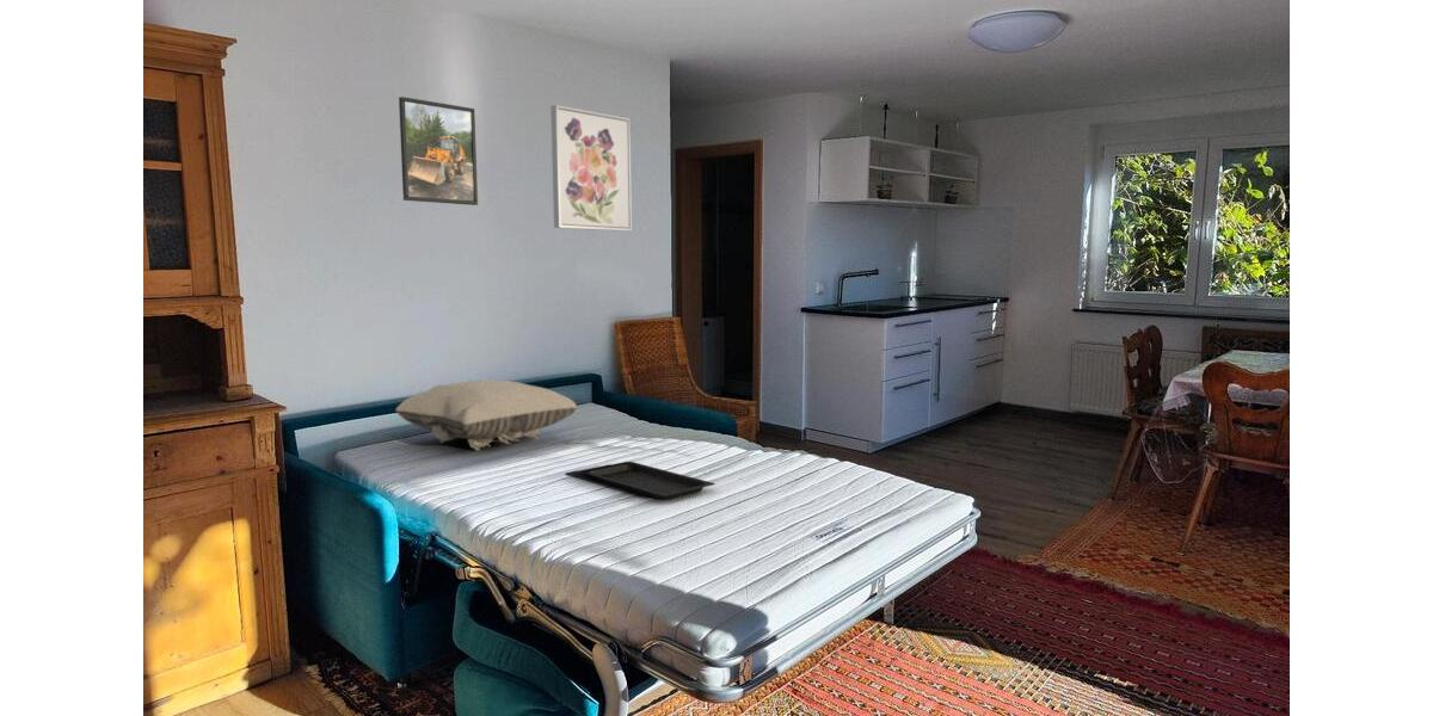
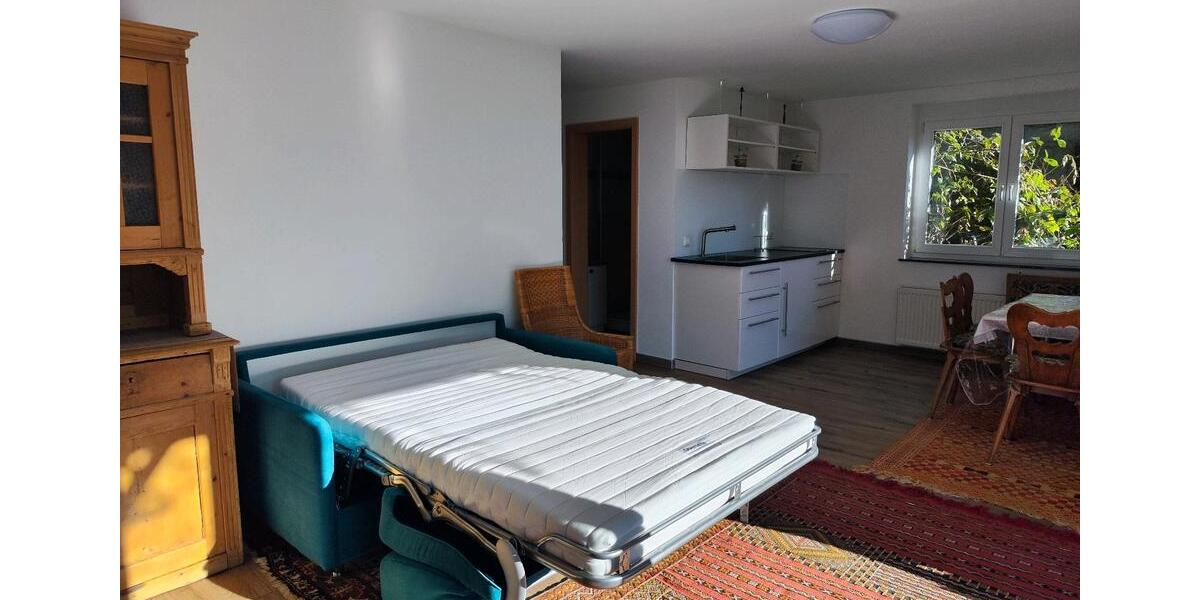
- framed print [398,95,479,206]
- pillow [394,378,578,452]
- wall art [549,104,633,233]
- serving tray [580,461,715,500]
